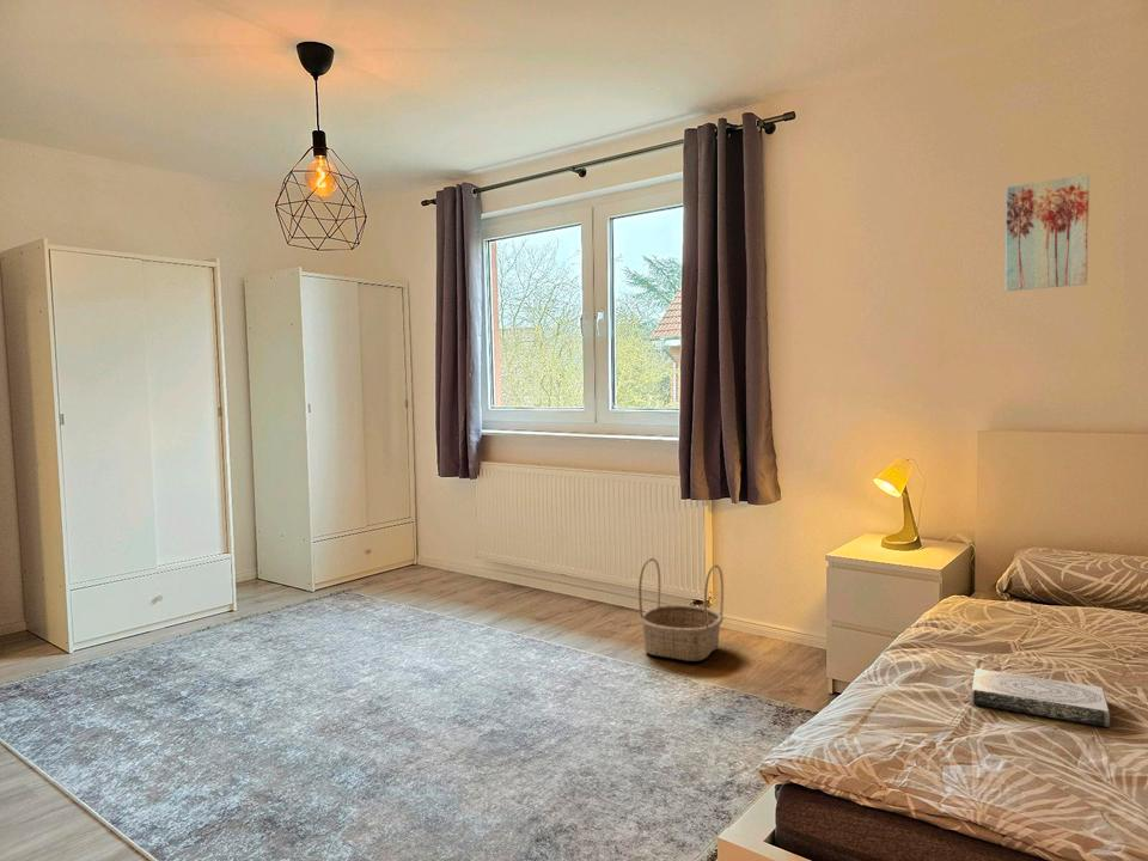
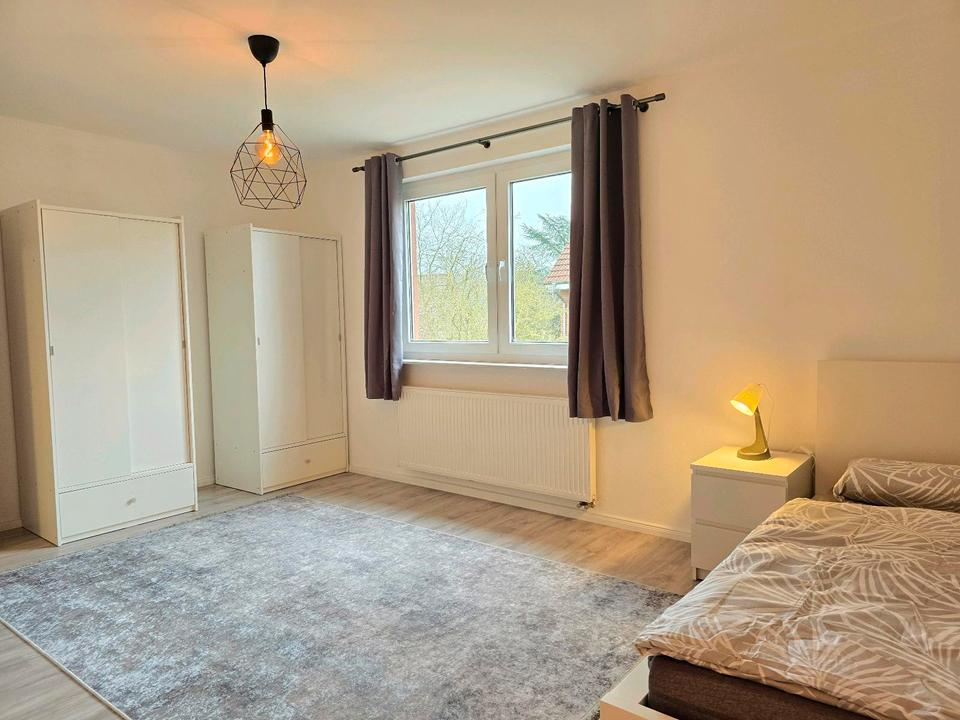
- wall art [1004,173,1091,292]
- book [970,667,1112,728]
- basket [637,557,725,662]
